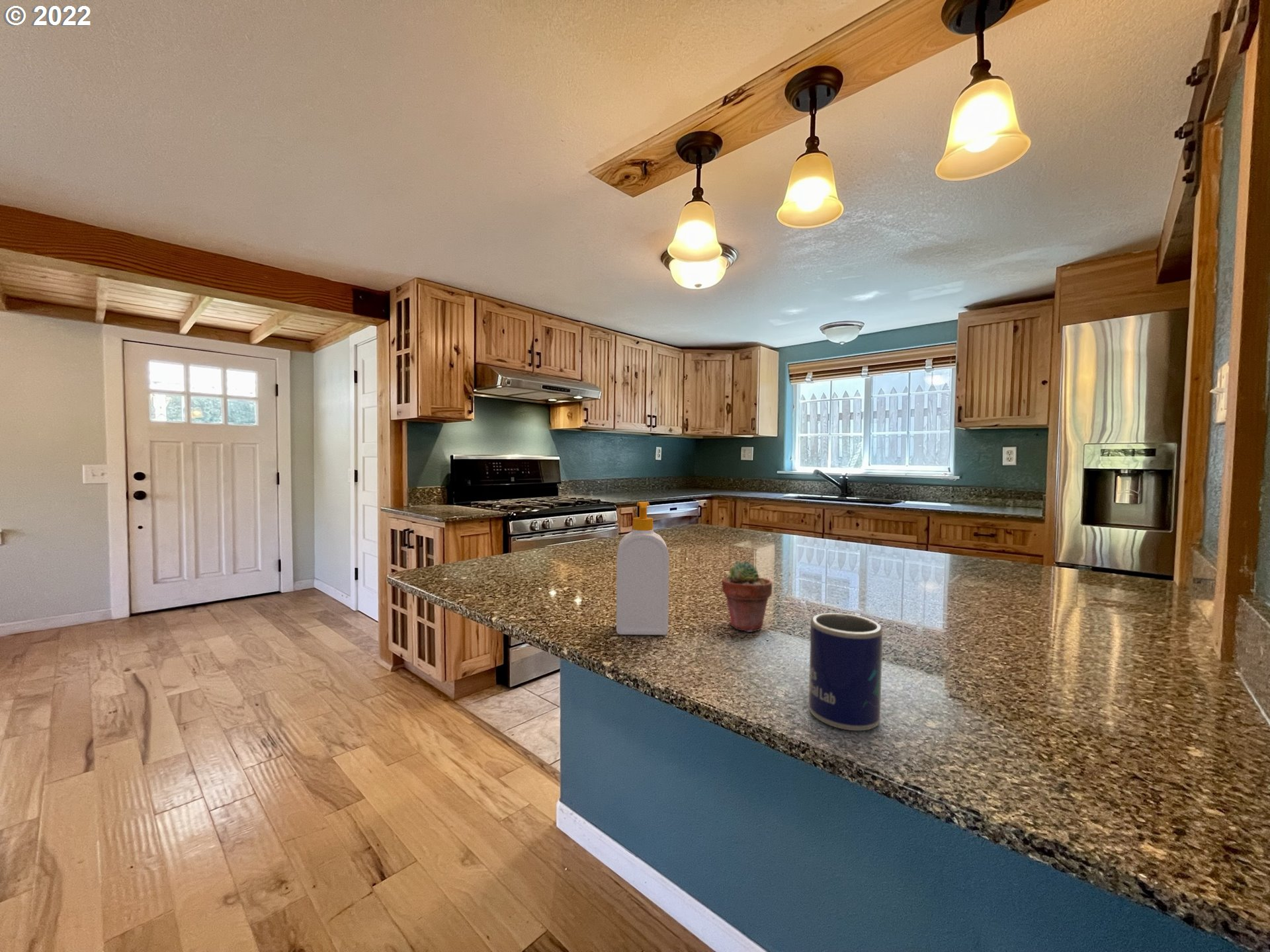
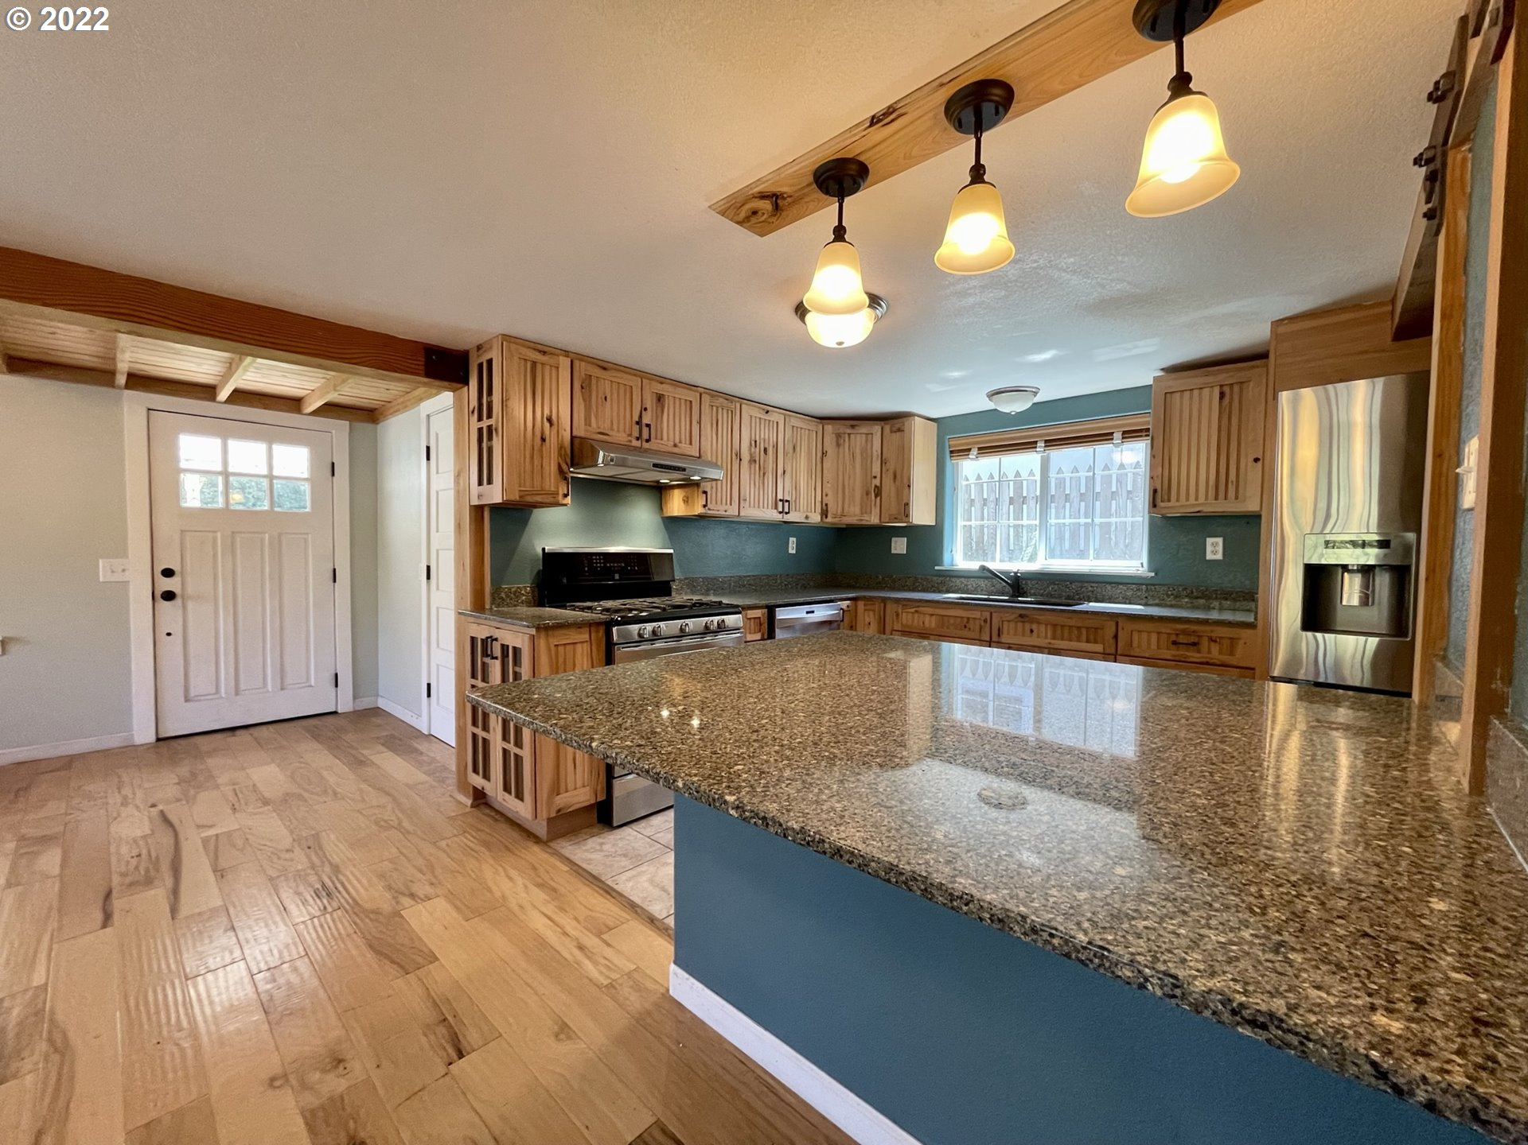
- mug [808,612,883,731]
- soap bottle [616,501,669,635]
- potted succulent [721,561,773,633]
